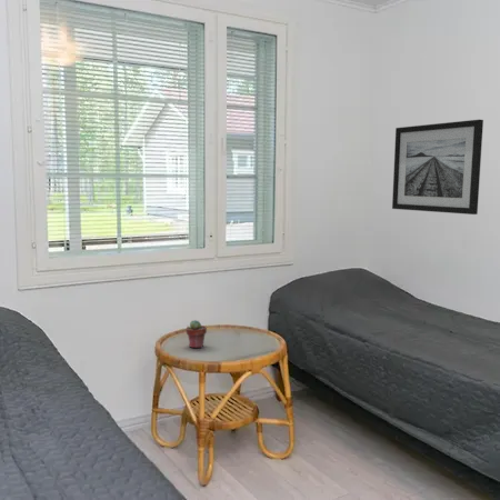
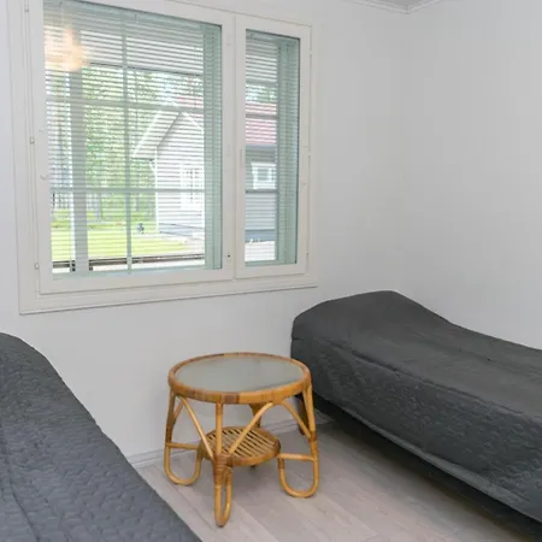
- potted succulent [184,319,208,349]
- wall art [391,119,484,216]
